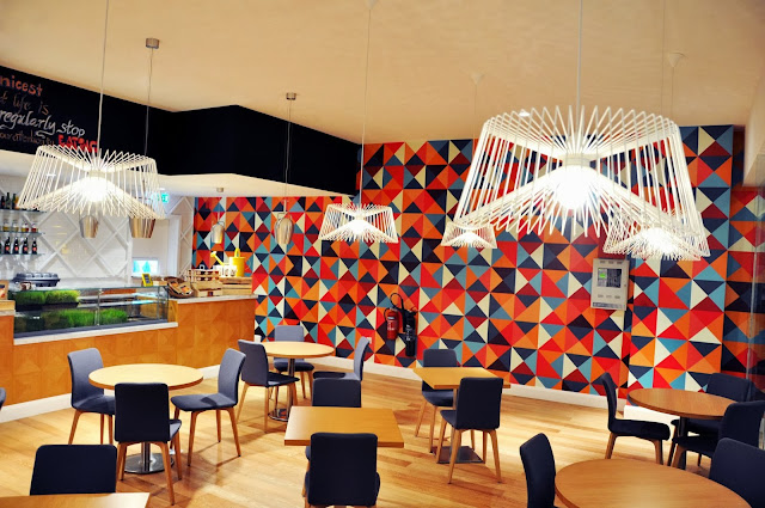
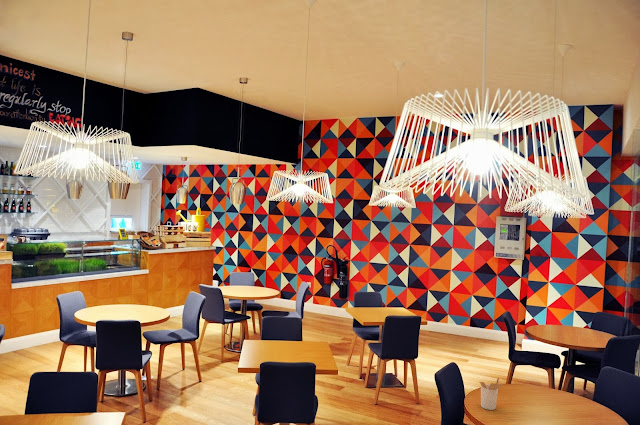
+ utensil holder [478,376,504,411]
